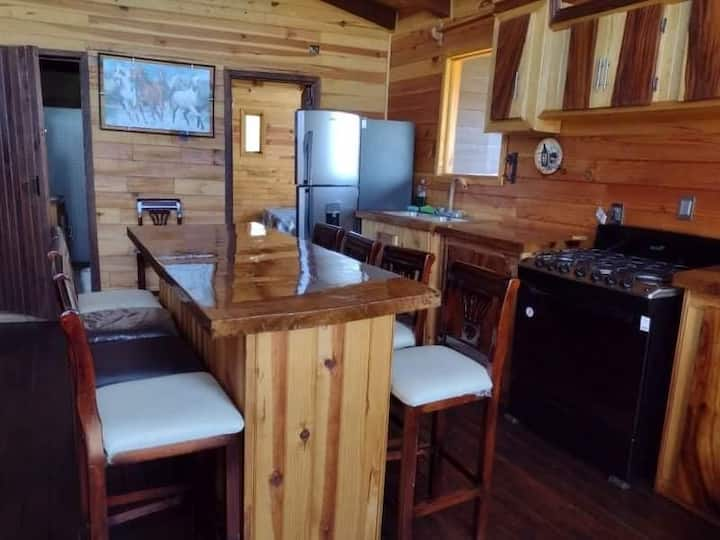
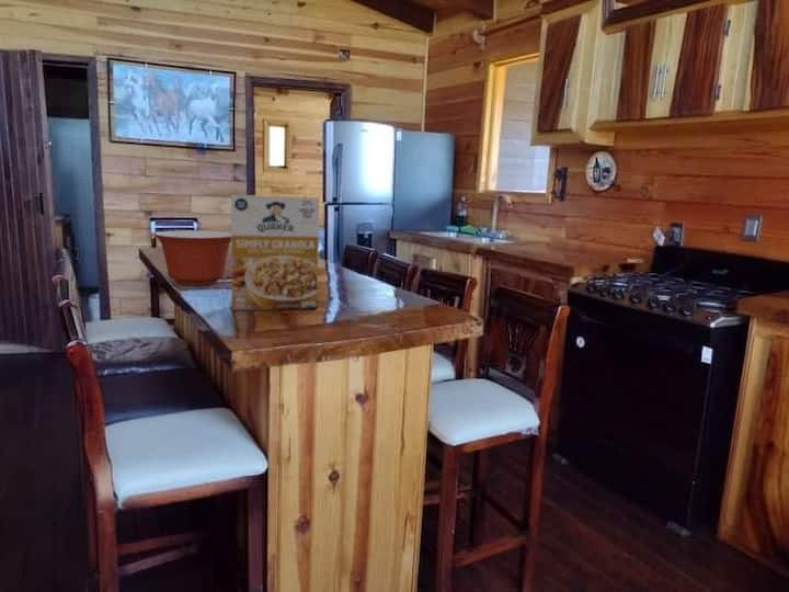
+ mixing bowl [153,229,231,286]
+ cereal box [230,194,320,311]
